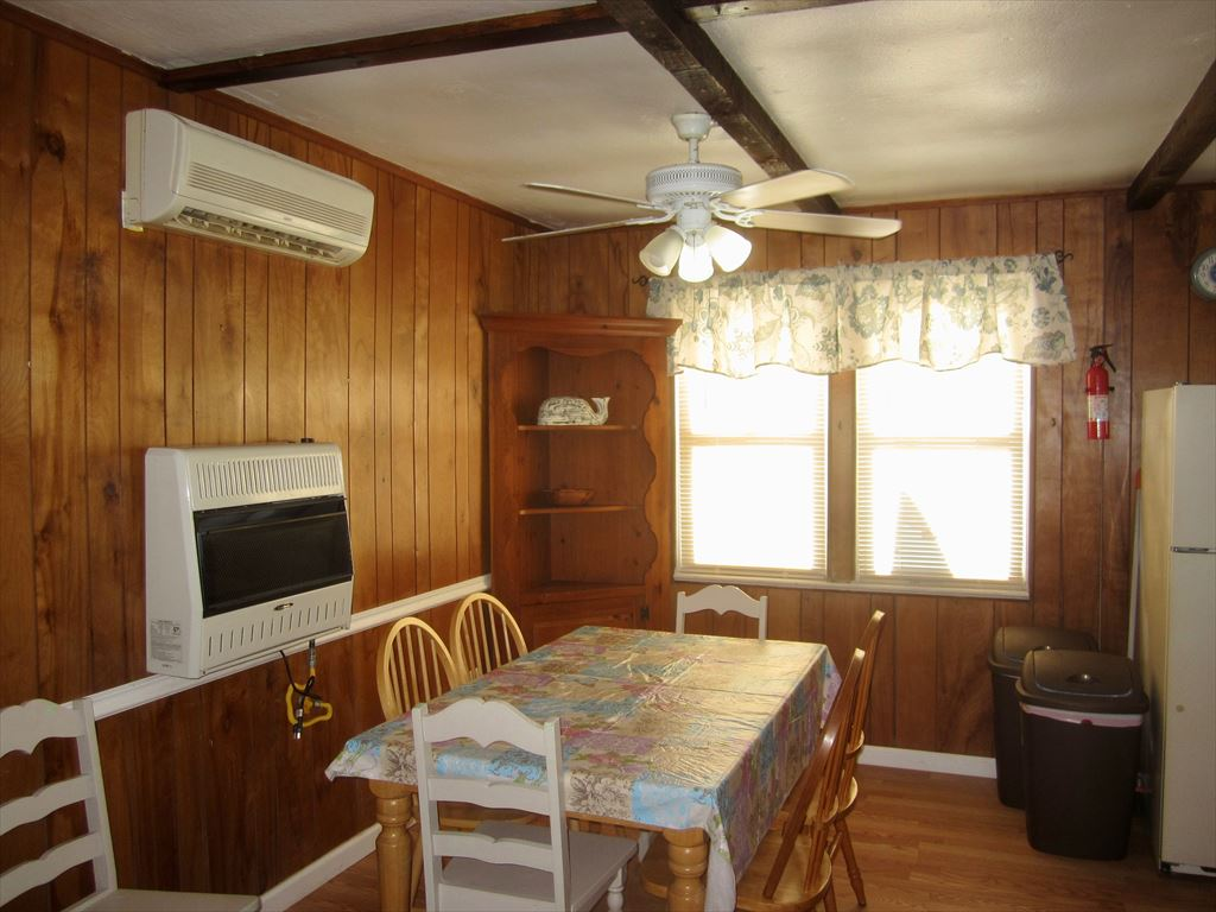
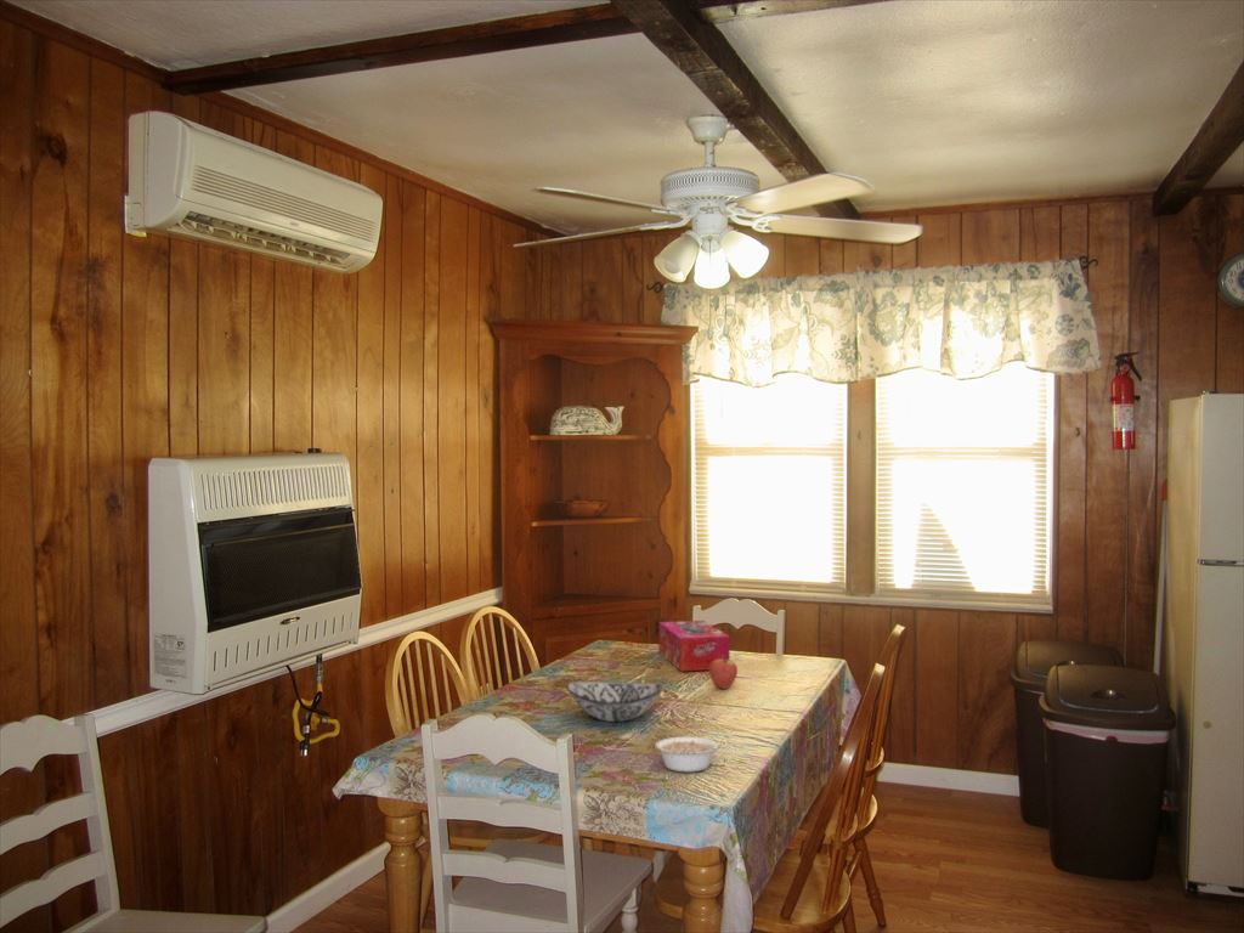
+ tissue box [658,620,731,673]
+ fruit [708,654,739,690]
+ decorative bowl [565,680,665,723]
+ legume [655,735,726,773]
